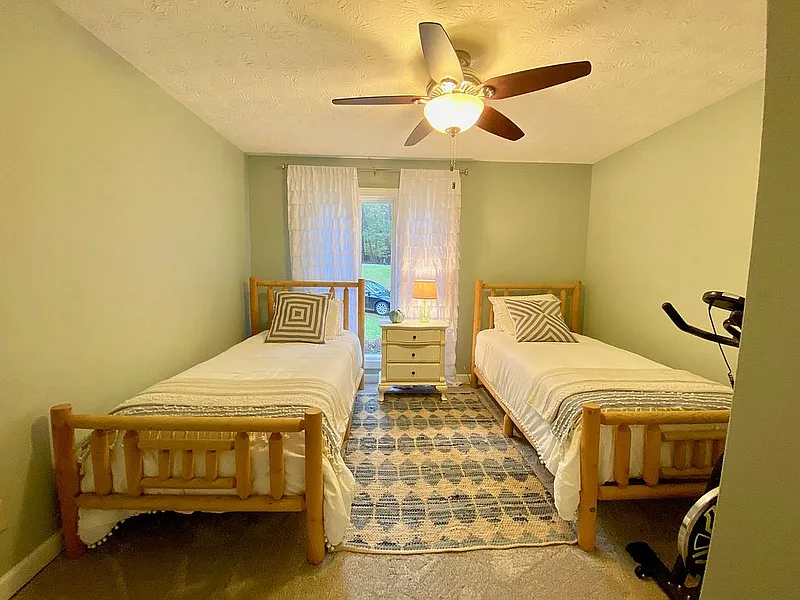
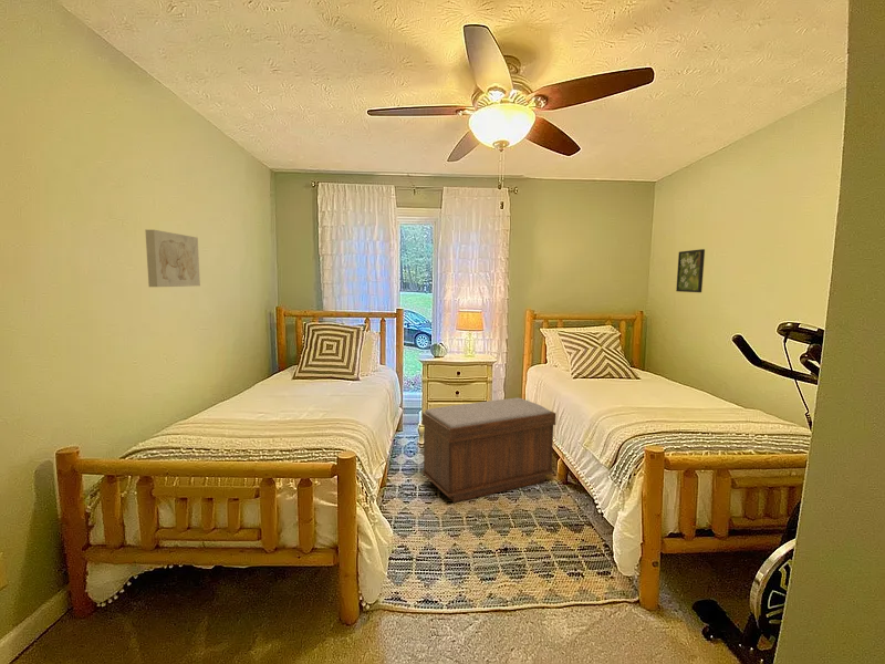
+ bench [420,397,556,504]
+ wall art [144,229,201,288]
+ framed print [675,248,706,293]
